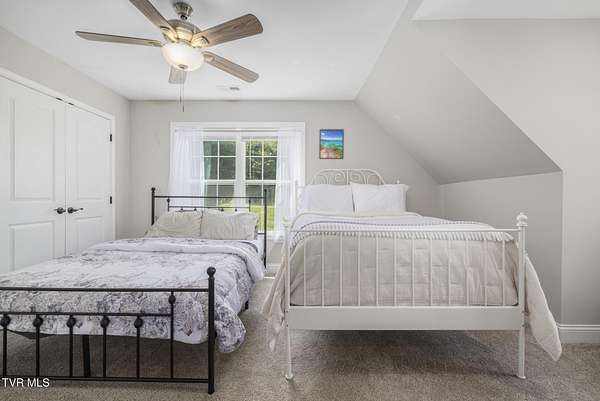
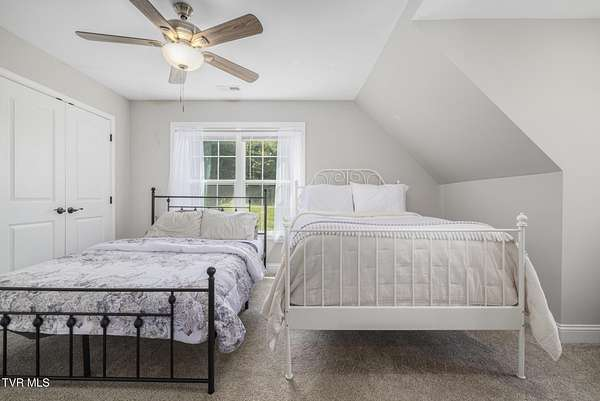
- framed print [318,128,345,160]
